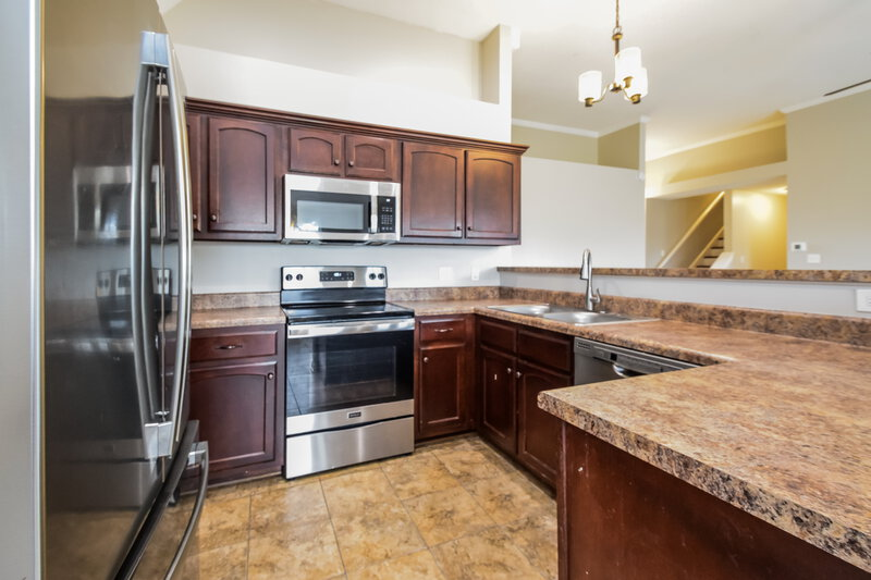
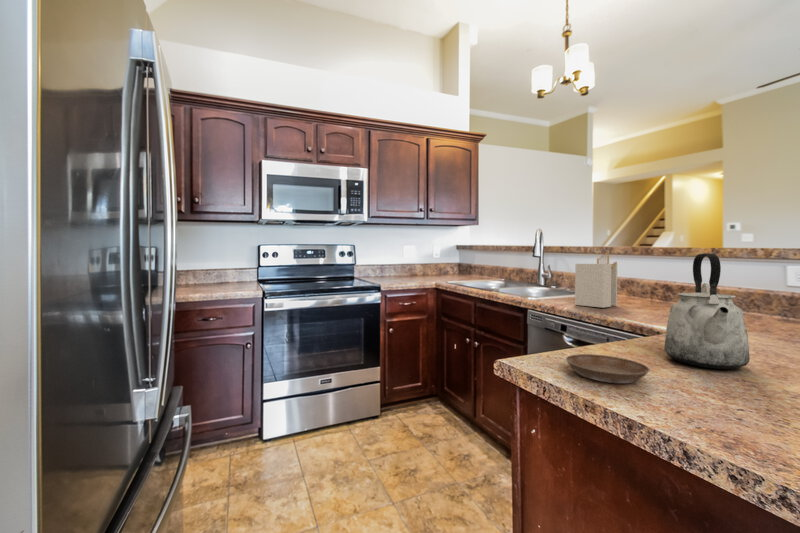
+ utensil holder [574,249,618,309]
+ kettle [663,252,751,370]
+ saucer [565,353,651,384]
